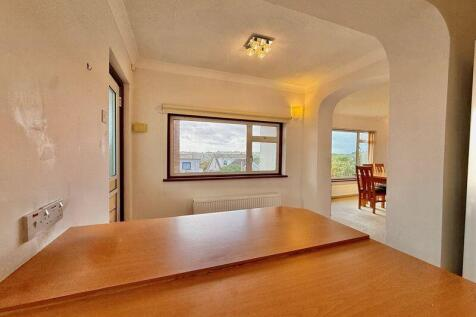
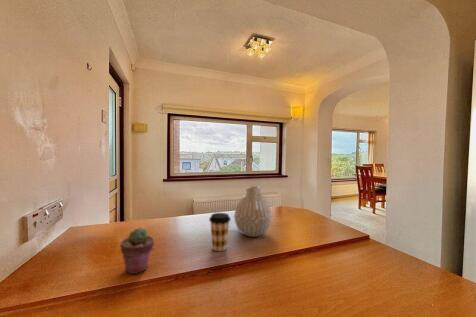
+ potted succulent [119,227,155,275]
+ coffee cup [208,212,232,252]
+ vase [233,185,273,238]
